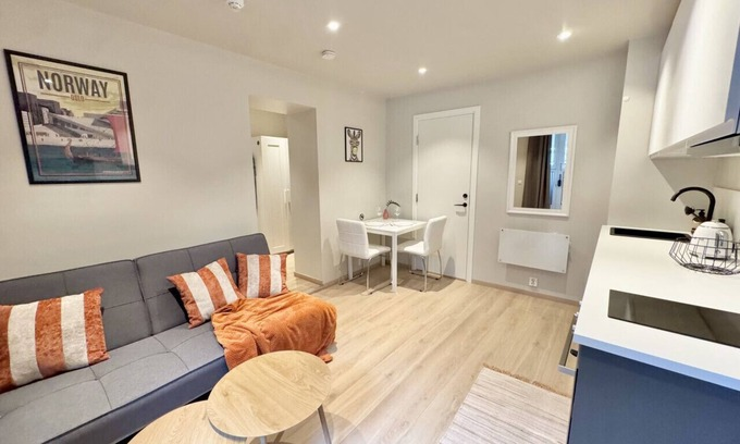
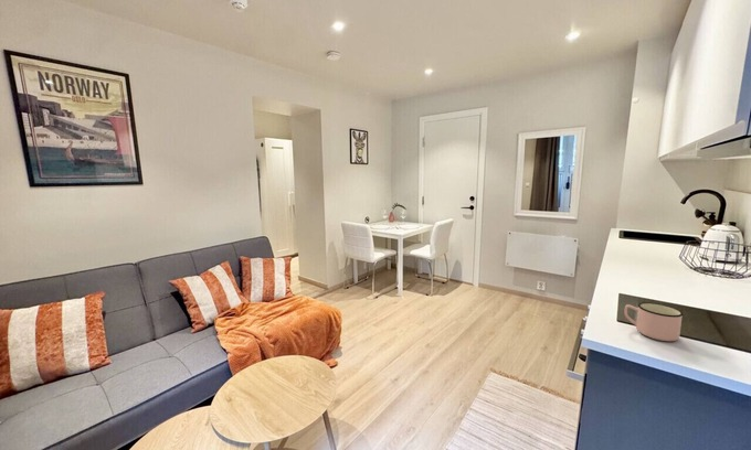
+ mug [623,301,684,342]
